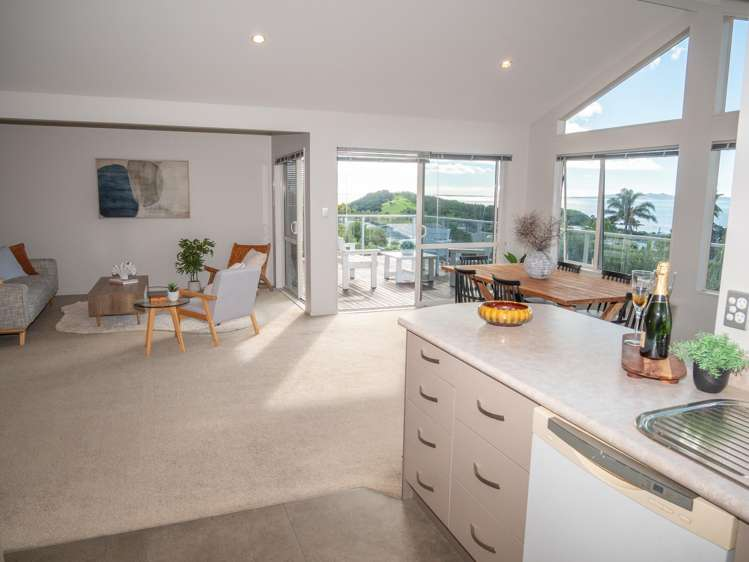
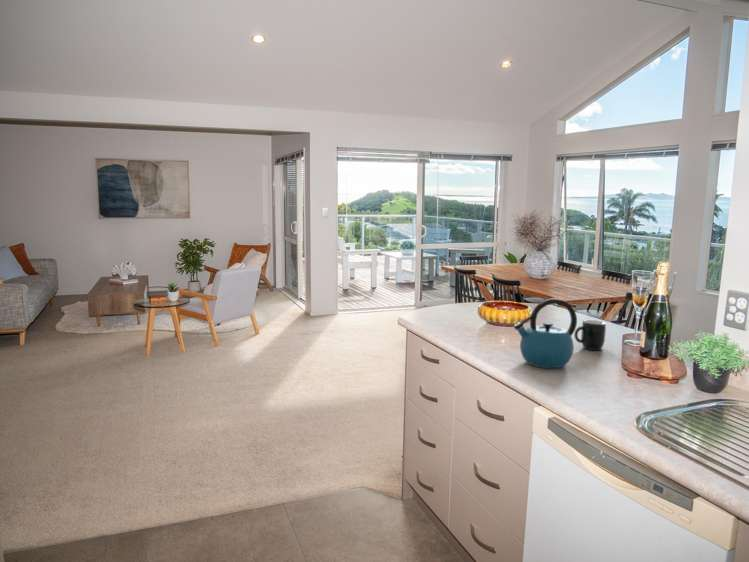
+ kettle [512,297,578,369]
+ mug [573,319,607,351]
